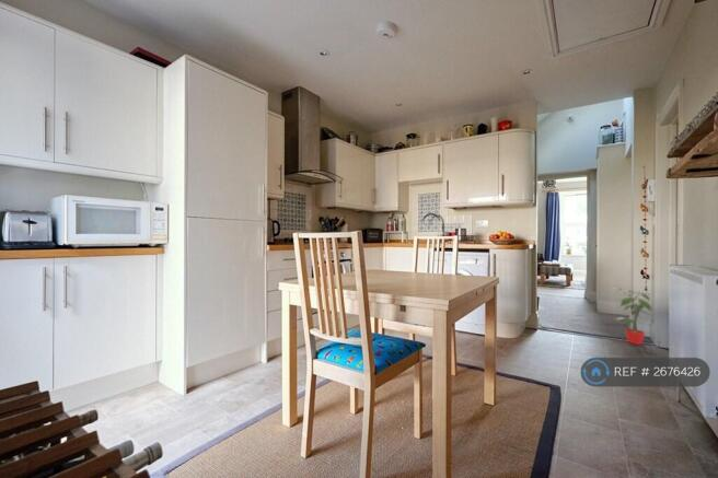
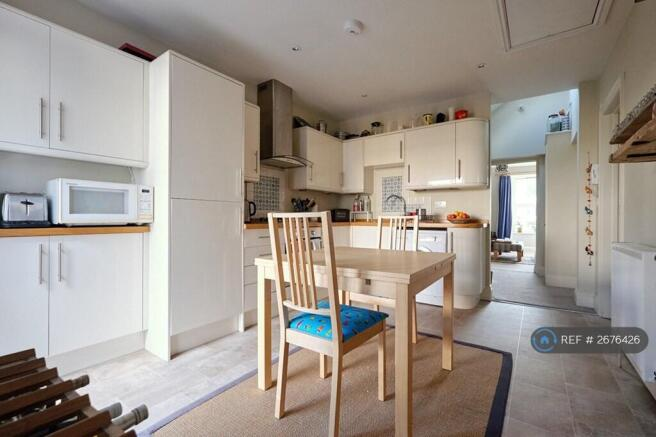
- potted plant [611,287,655,346]
